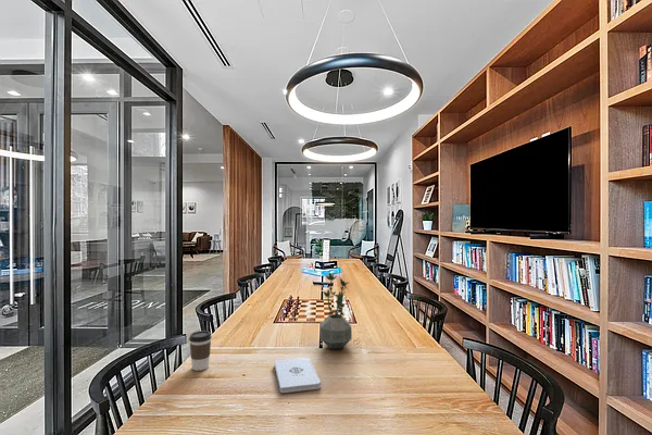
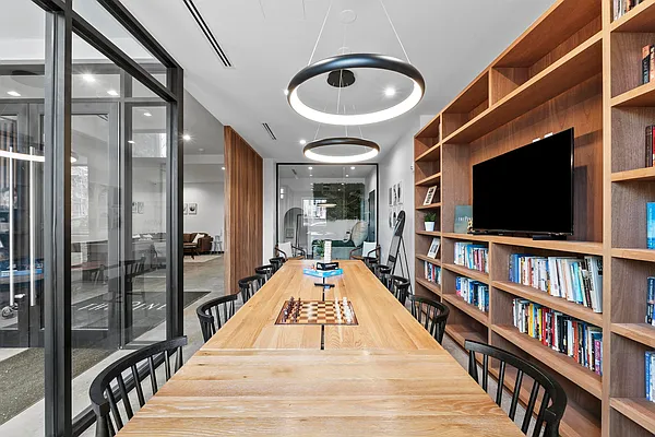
- potted plant [319,272,352,350]
- coffee cup [188,330,213,372]
- notepad [273,357,322,394]
